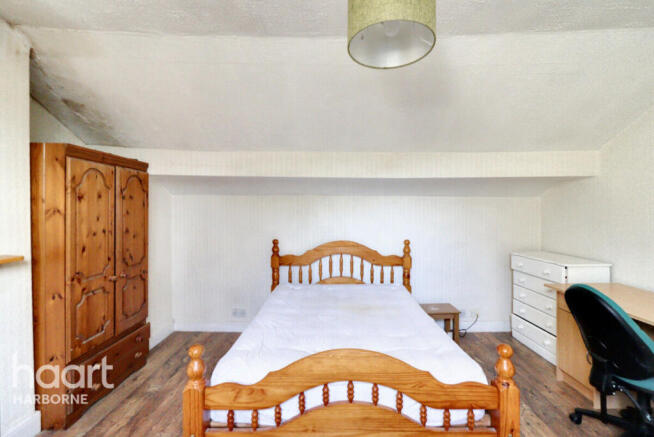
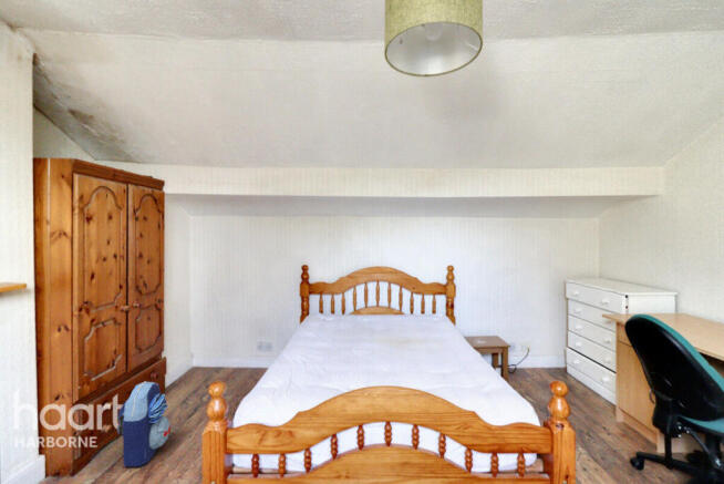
+ backpack [116,380,172,468]
